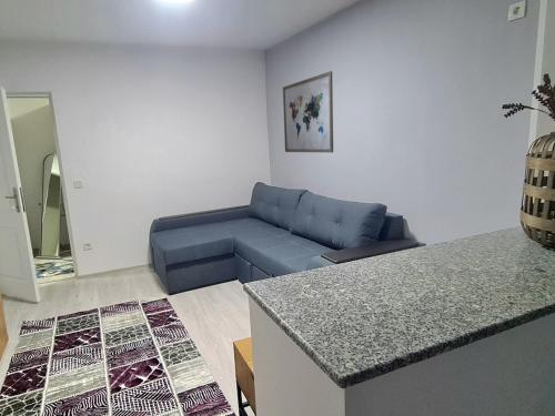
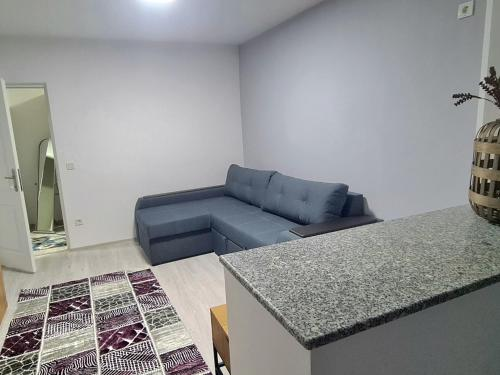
- wall art [282,70,334,154]
